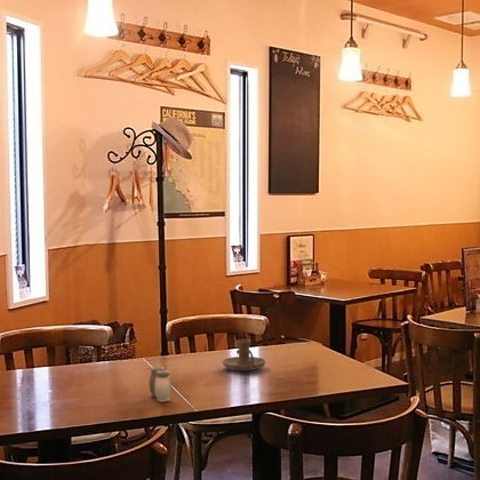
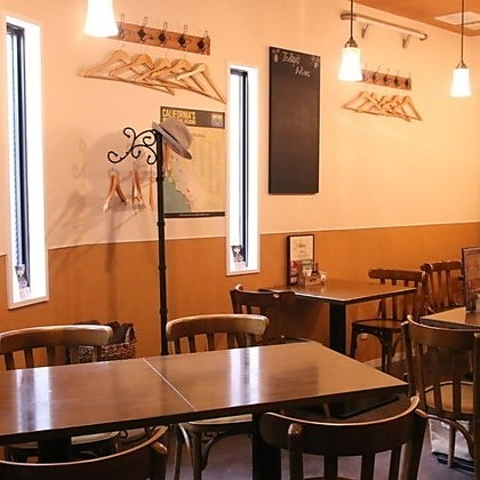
- salt and pepper shaker [148,366,173,402]
- candle holder [221,338,267,372]
